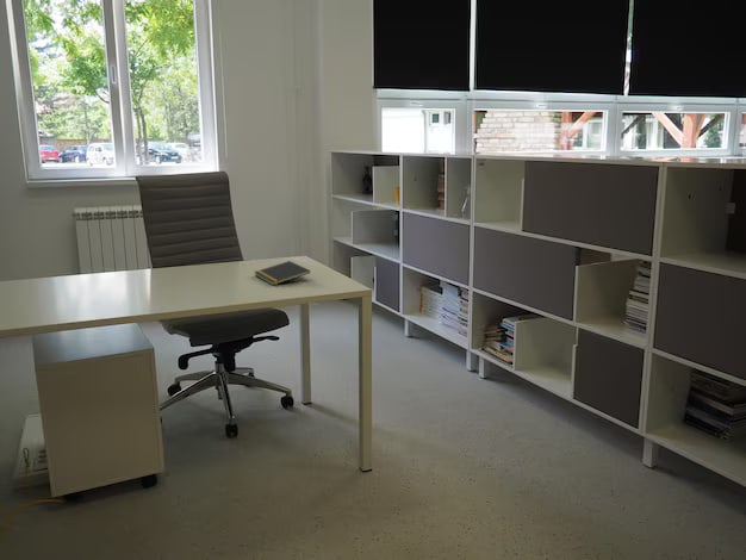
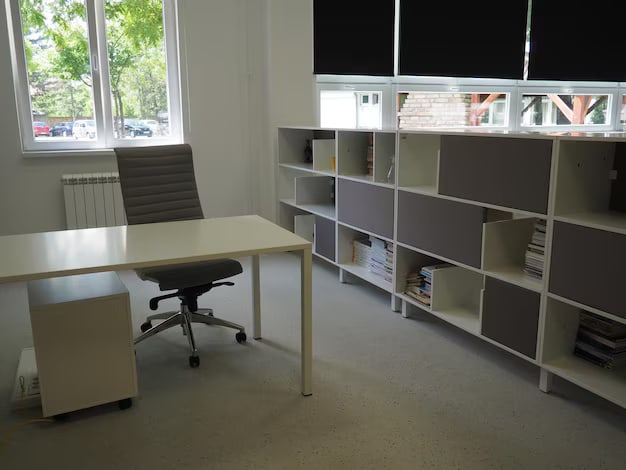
- notepad [253,260,311,286]
